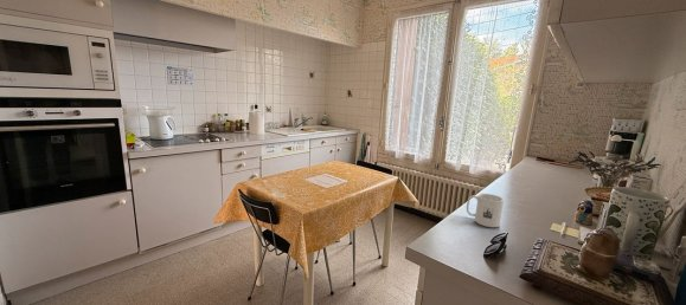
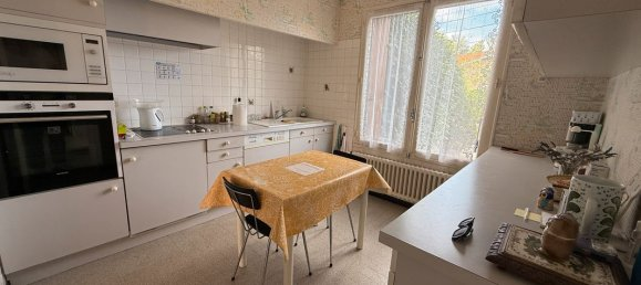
- mug [466,193,505,228]
